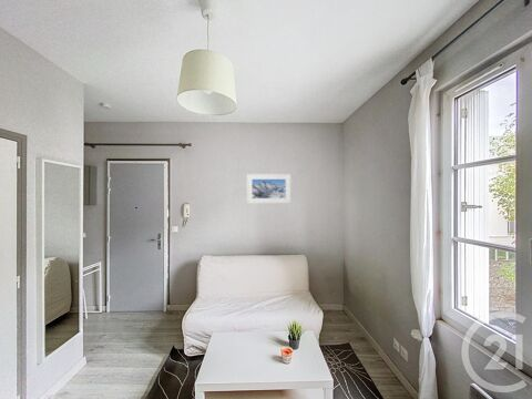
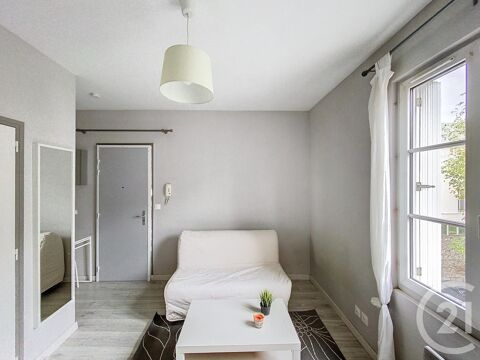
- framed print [246,173,291,204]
